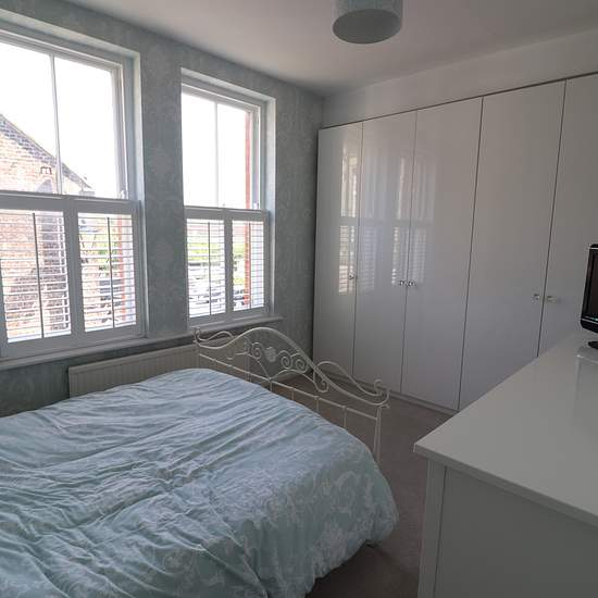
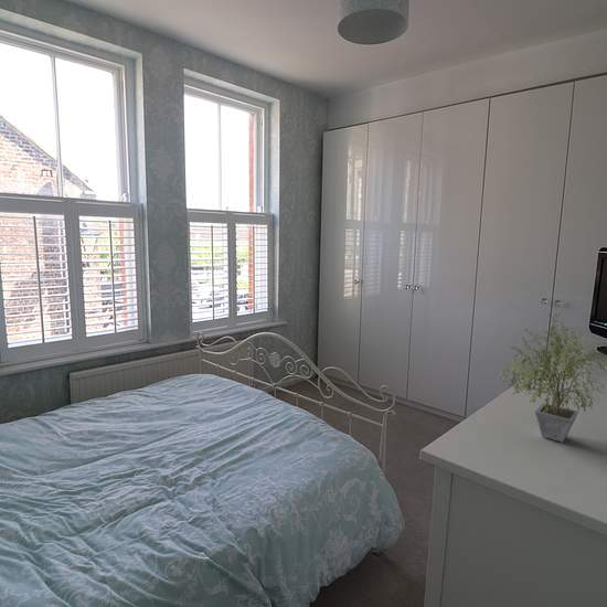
+ potted plant [499,312,607,444]
